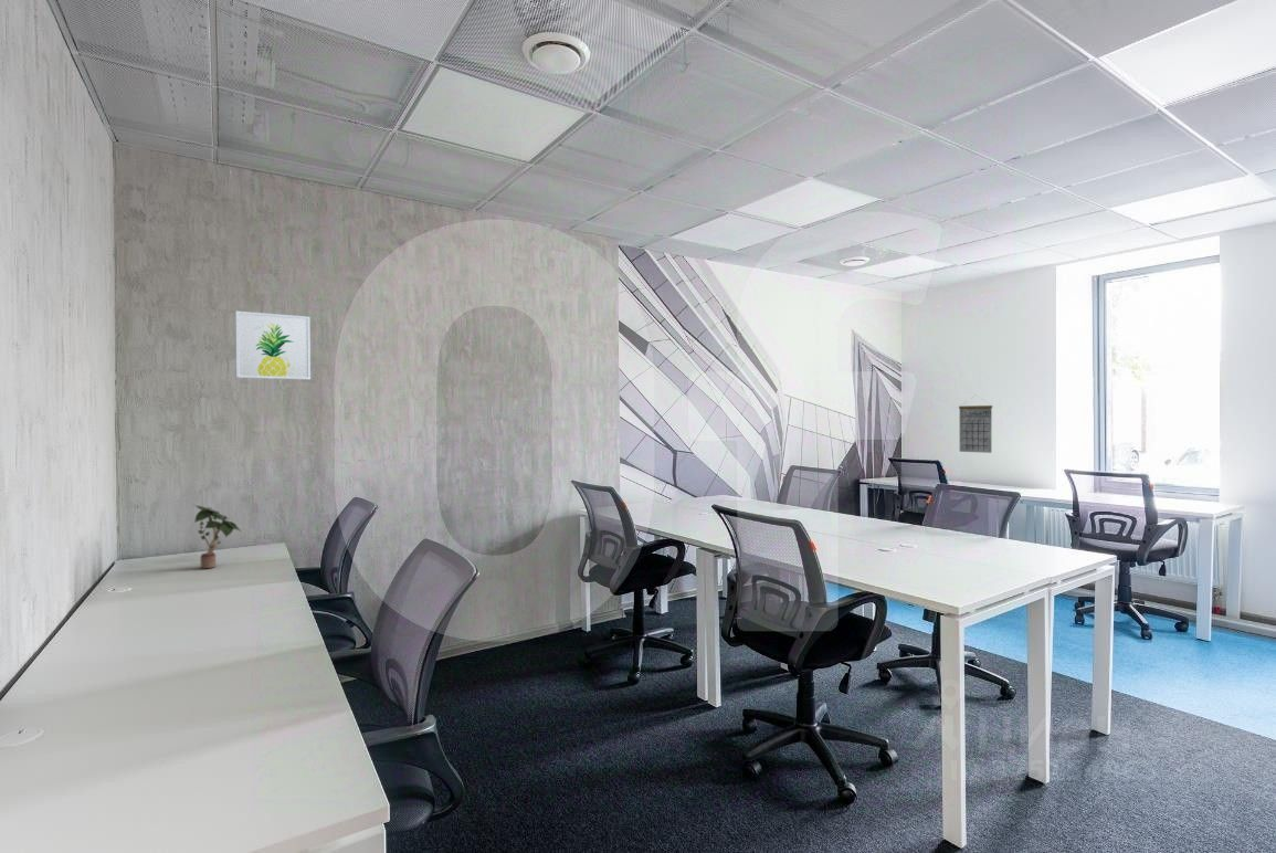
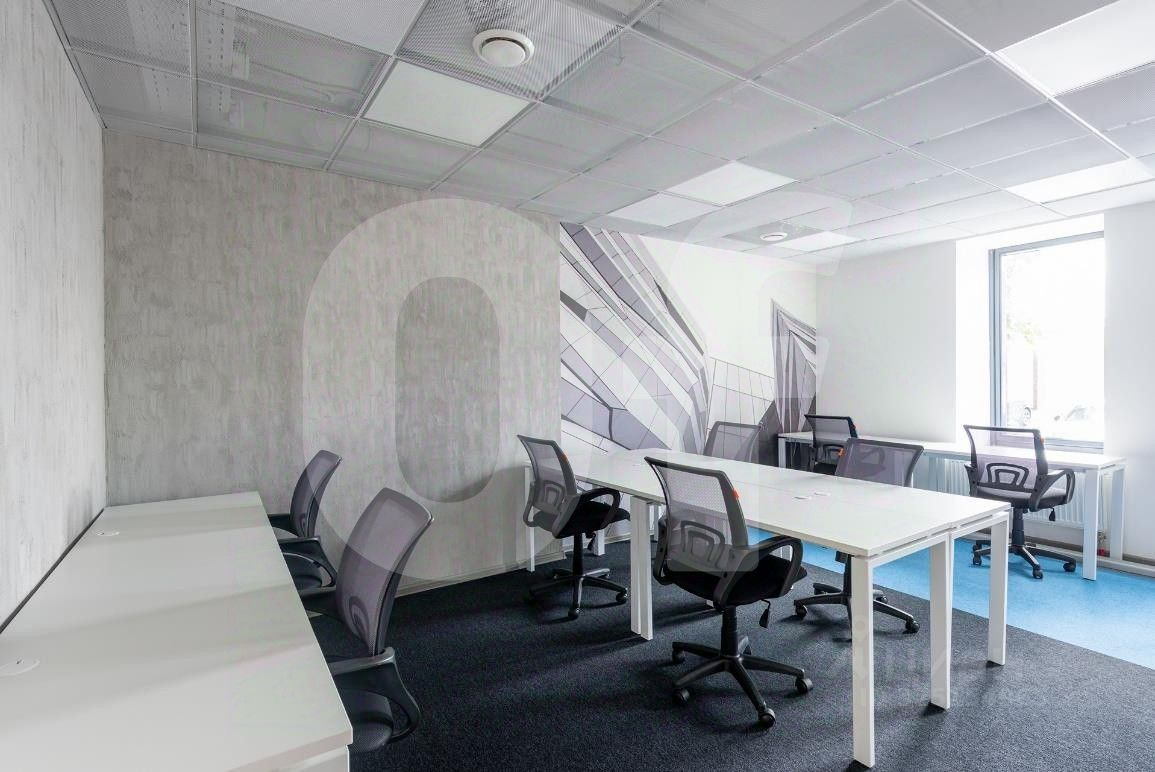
- wall art [235,310,312,381]
- calendar [958,393,993,454]
- potted plant [193,504,243,569]
